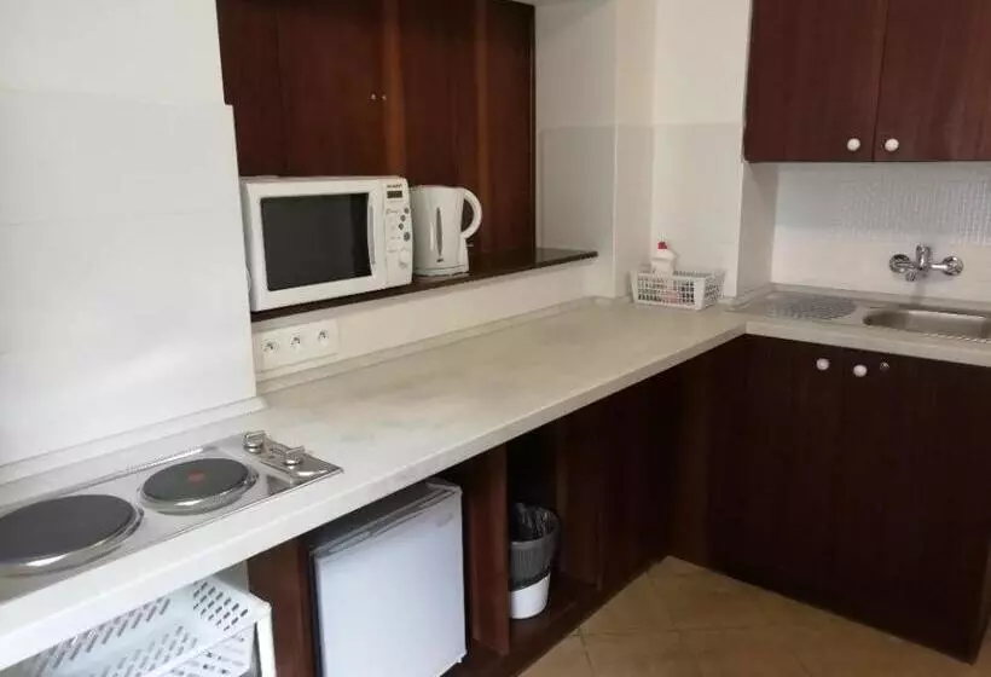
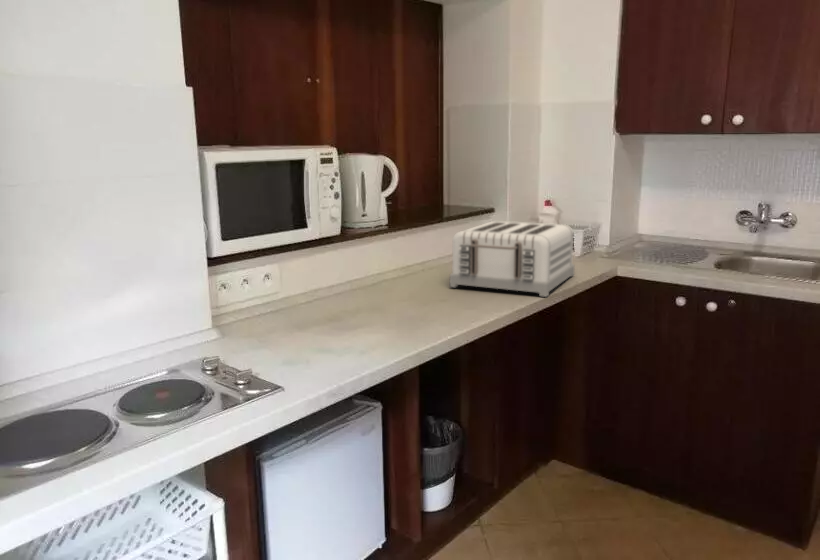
+ toaster [449,220,575,298]
